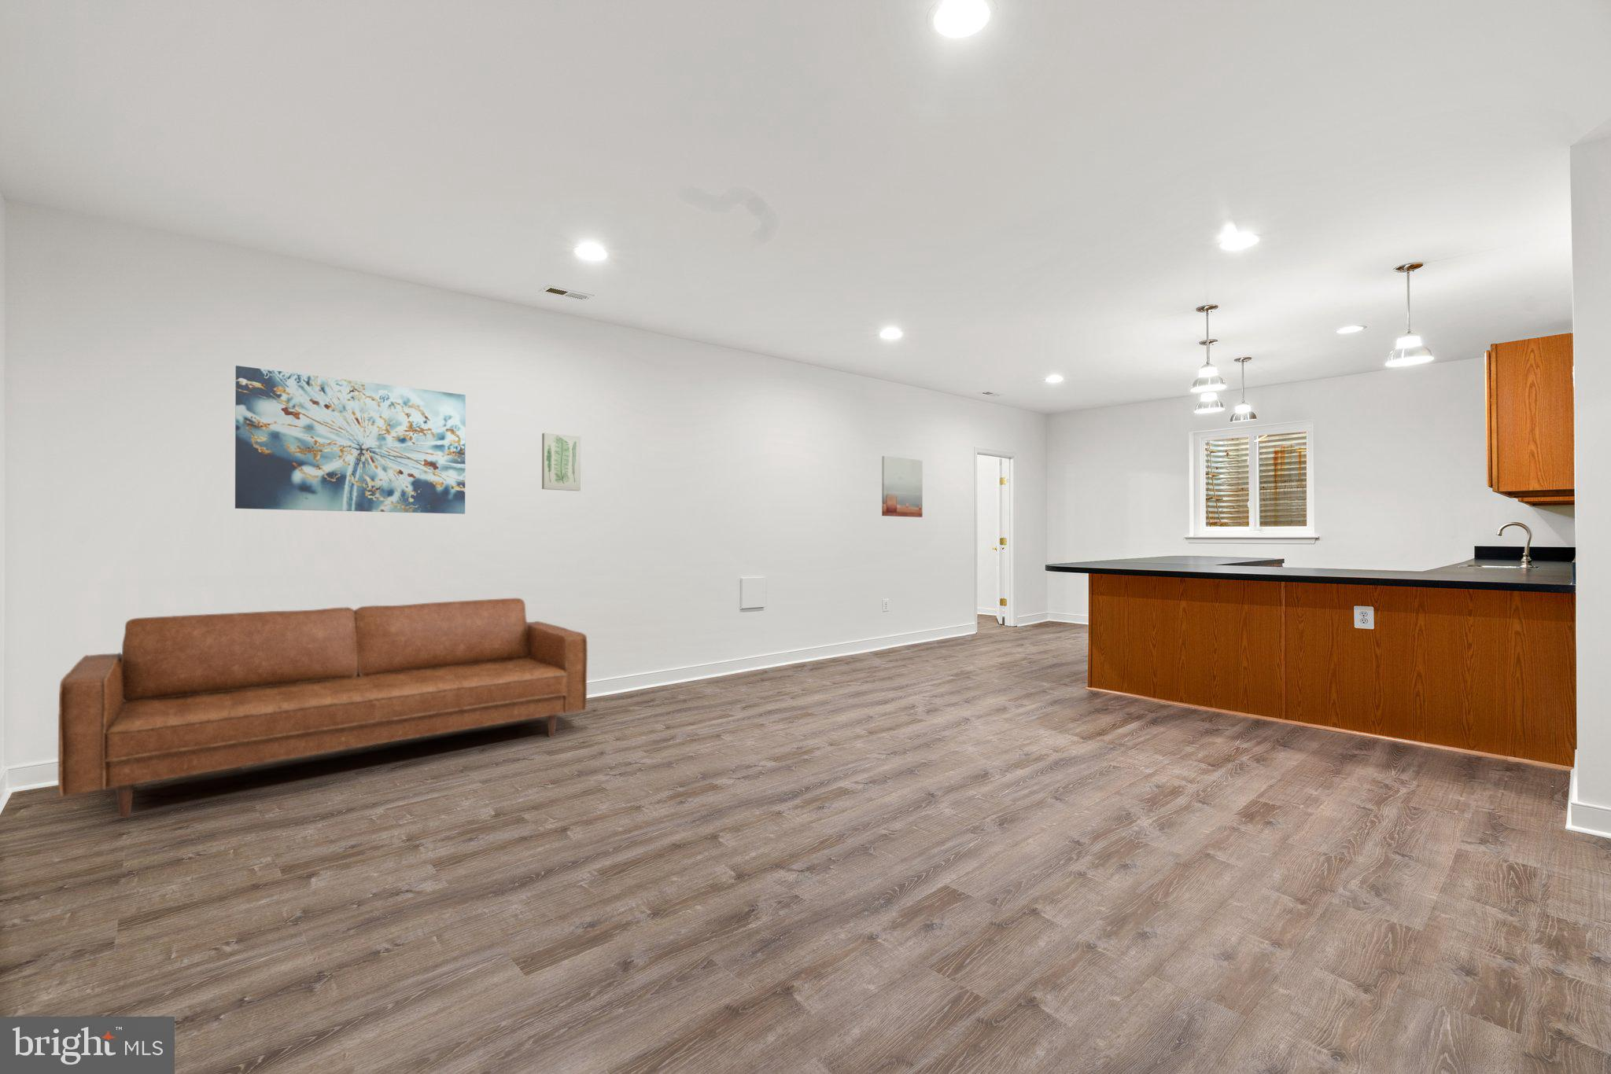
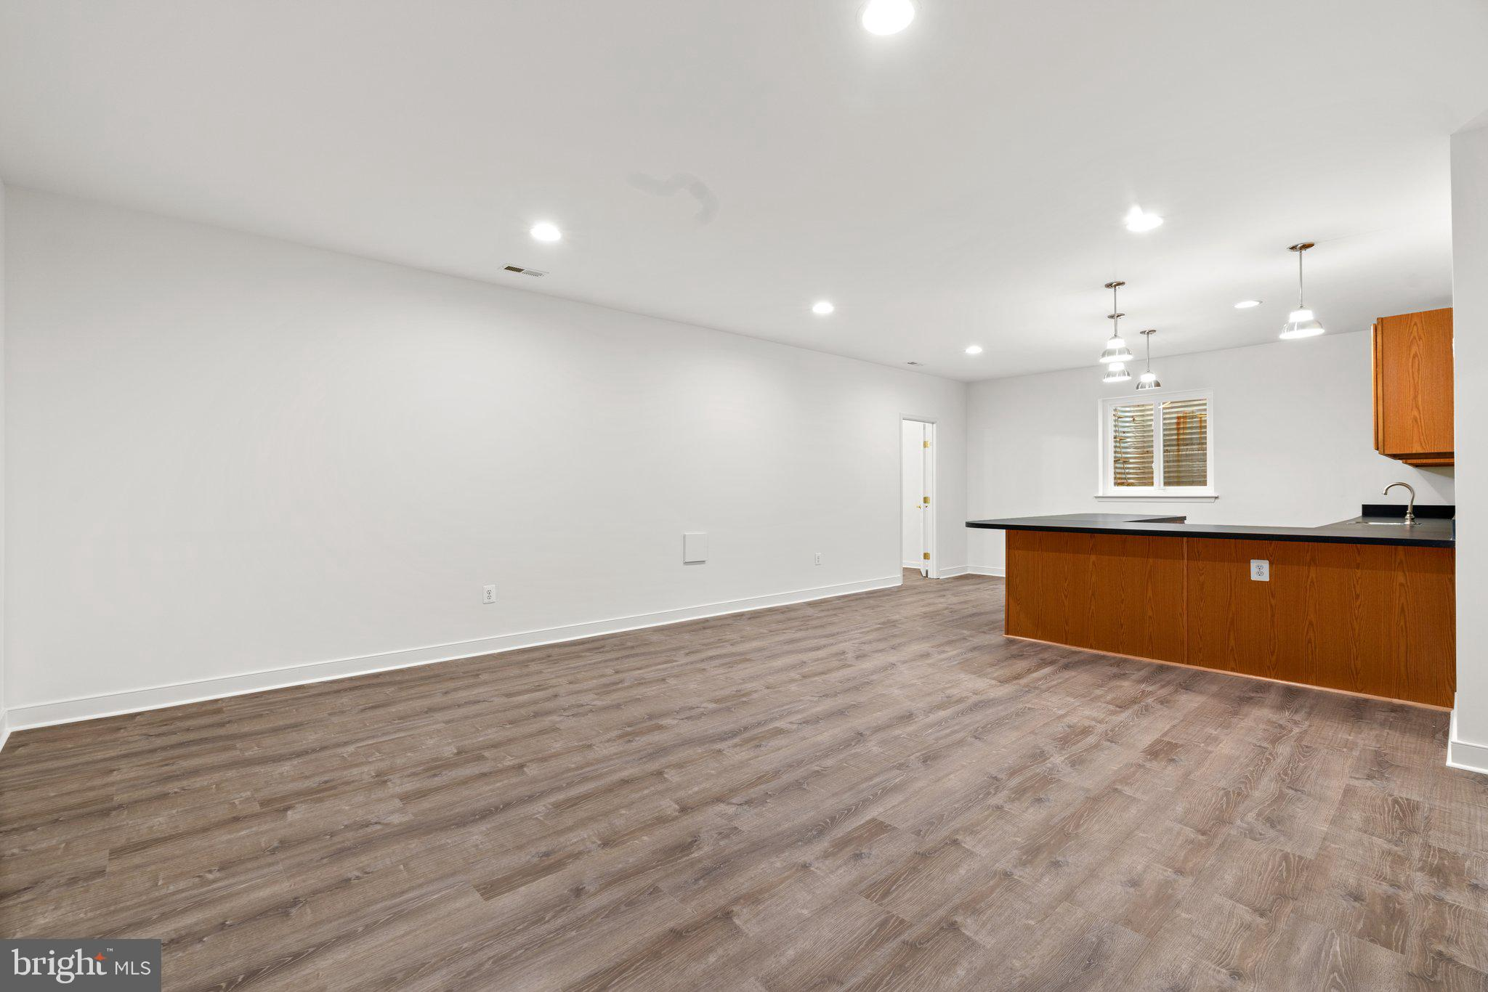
- wall art [881,455,923,518]
- wall art [542,433,581,491]
- sofa [58,598,589,819]
- wall art [235,364,466,514]
